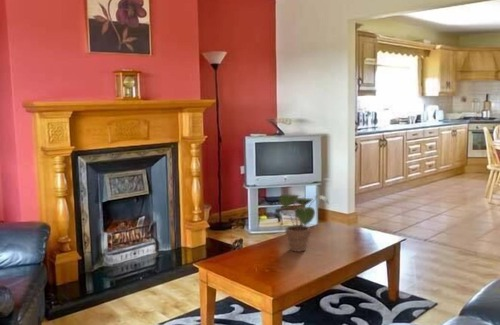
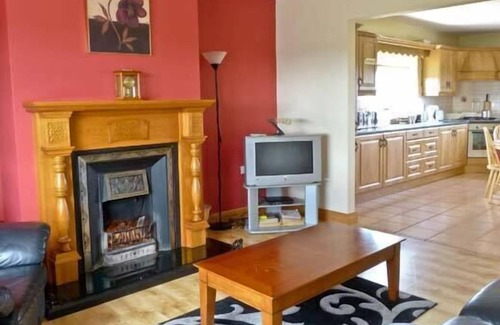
- potted plant [274,193,329,253]
